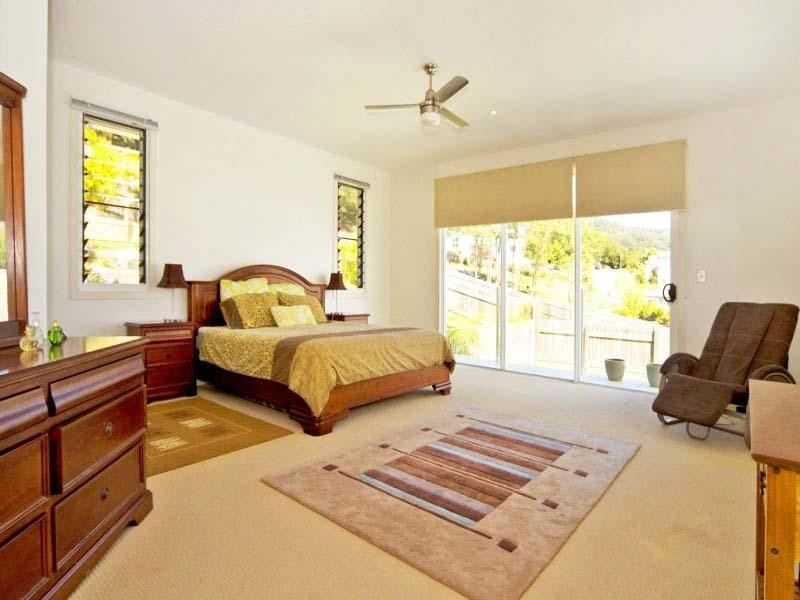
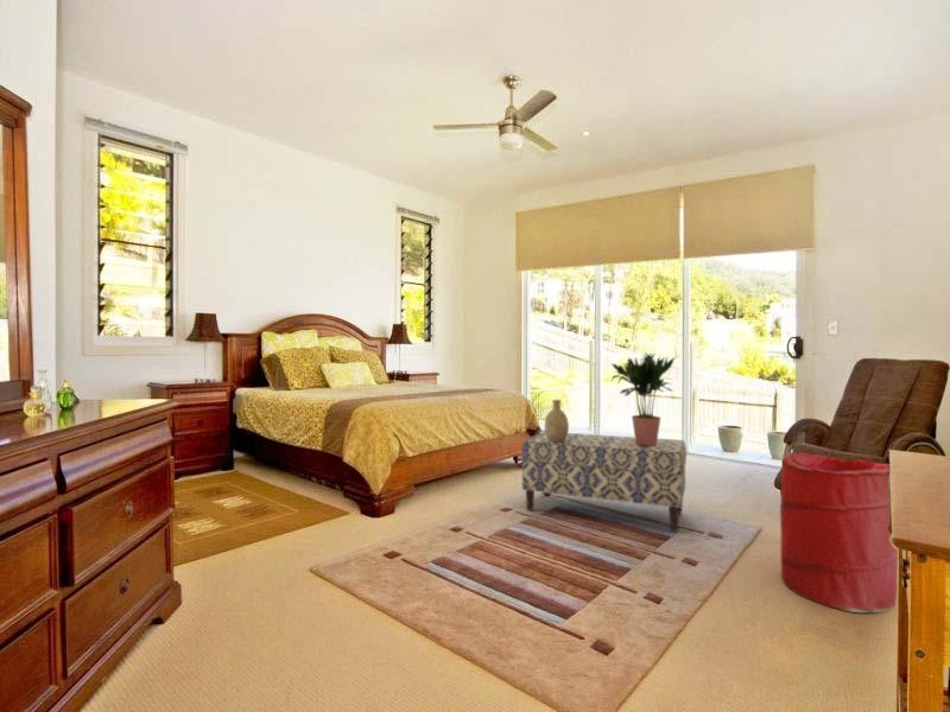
+ potted plant [610,352,677,446]
+ laundry hamper [779,452,899,614]
+ bench [520,431,688,532]
+ decorative vase [544,399,570,443]
